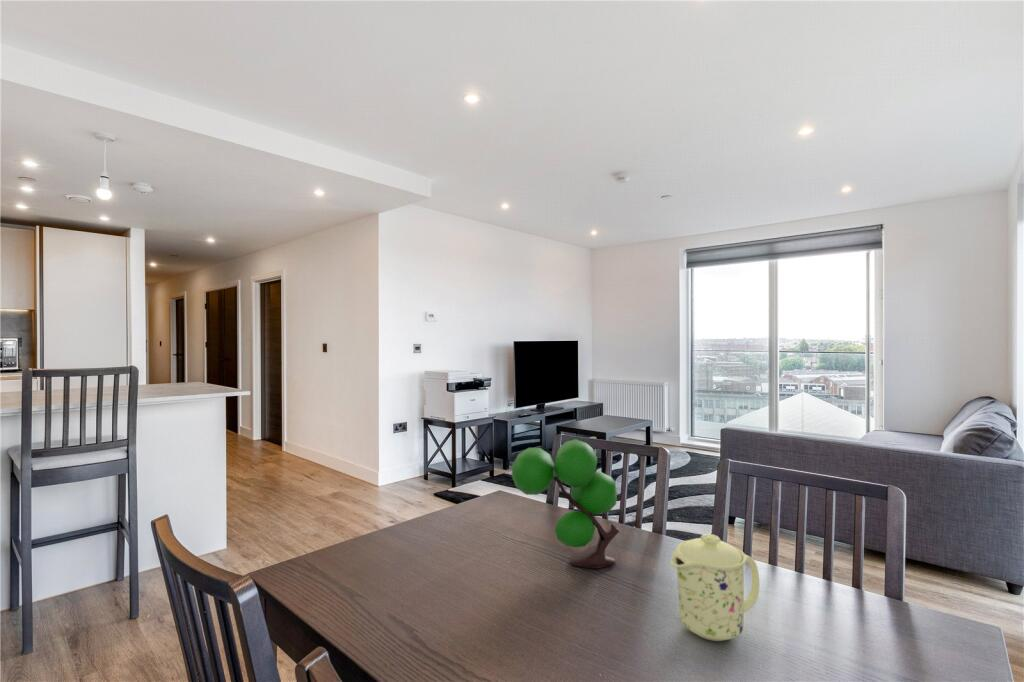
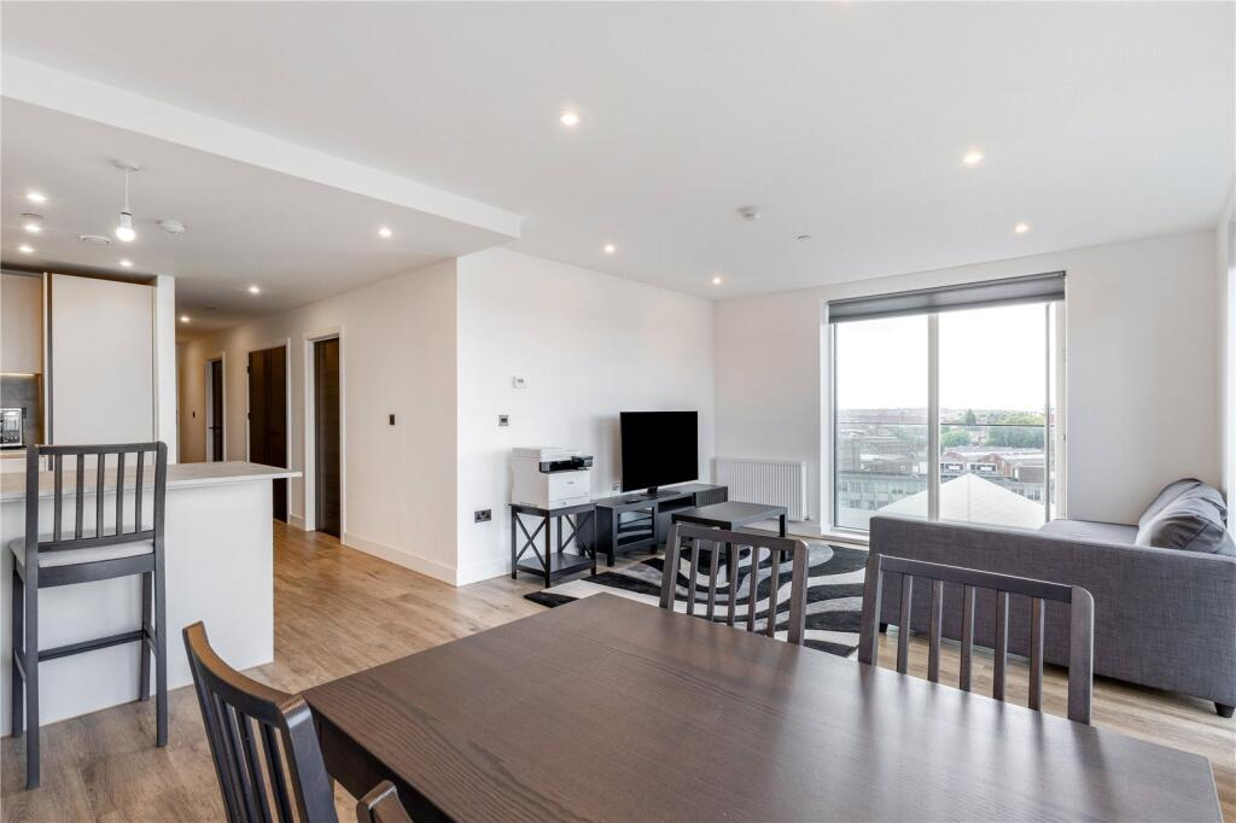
- plant [511,438,620,570]
- mug [669,533,760,642]
